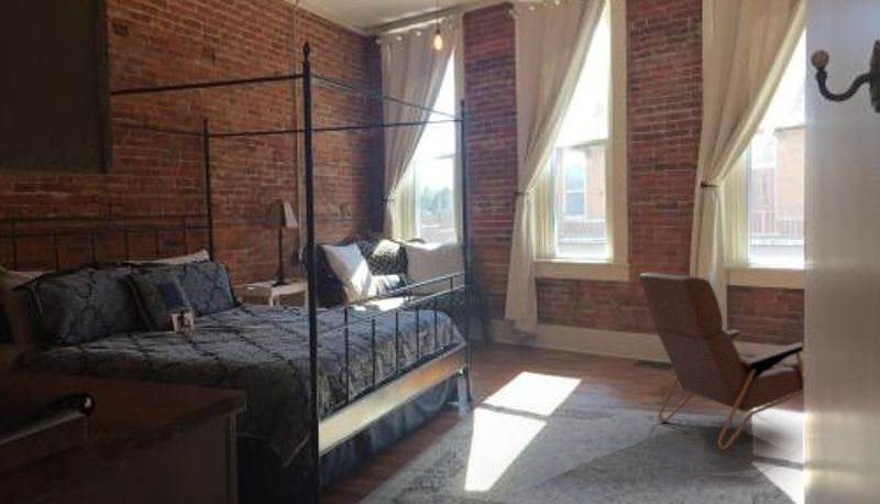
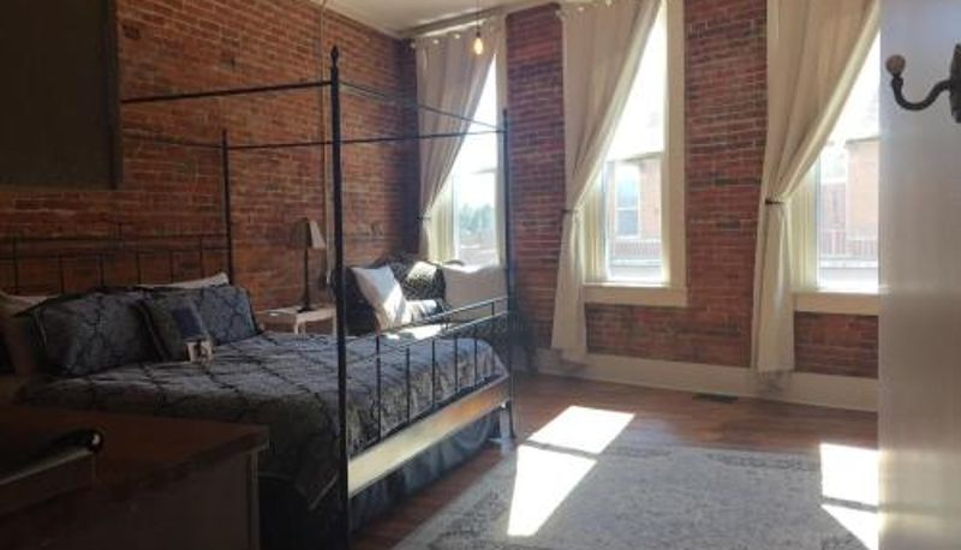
- armchair [638,272,804,451]
